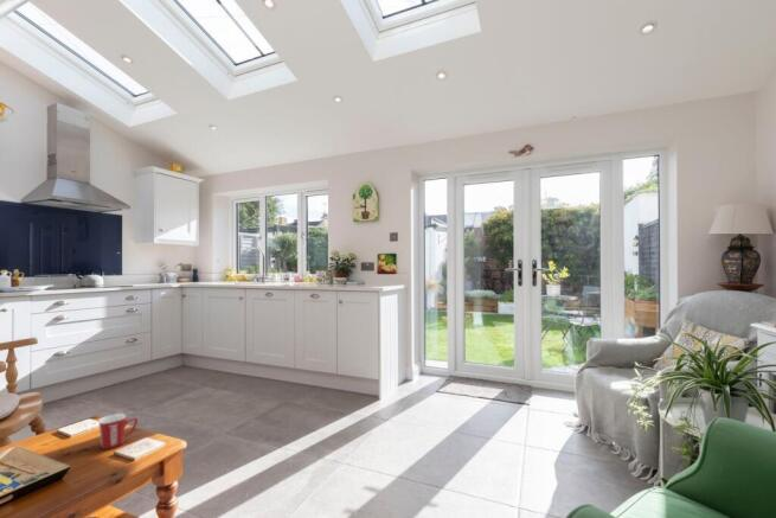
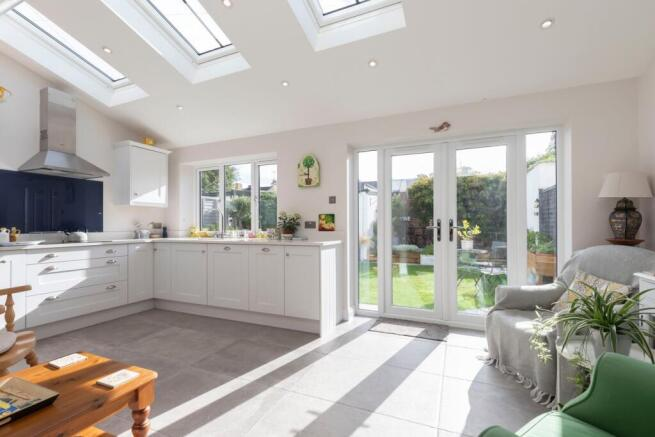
- mug [98,413,139,450]
